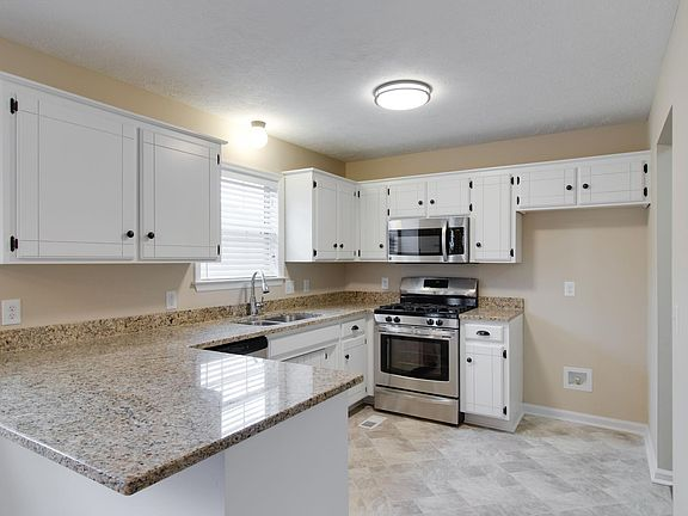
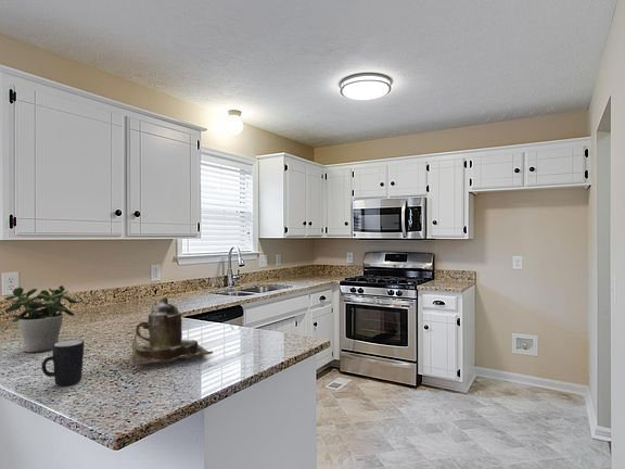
+ mug [40,339,86,386]
+ teapot [130,296,214,366]
+ potted plant [3,284,79,353]
